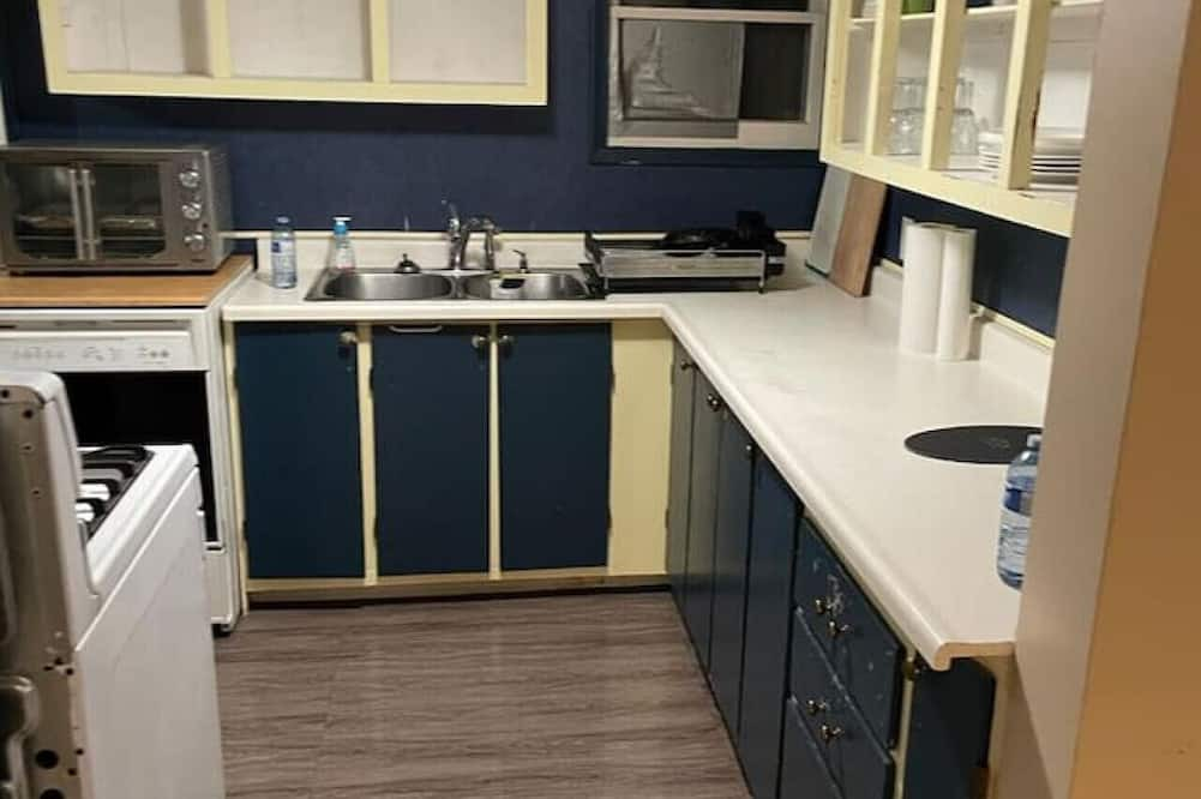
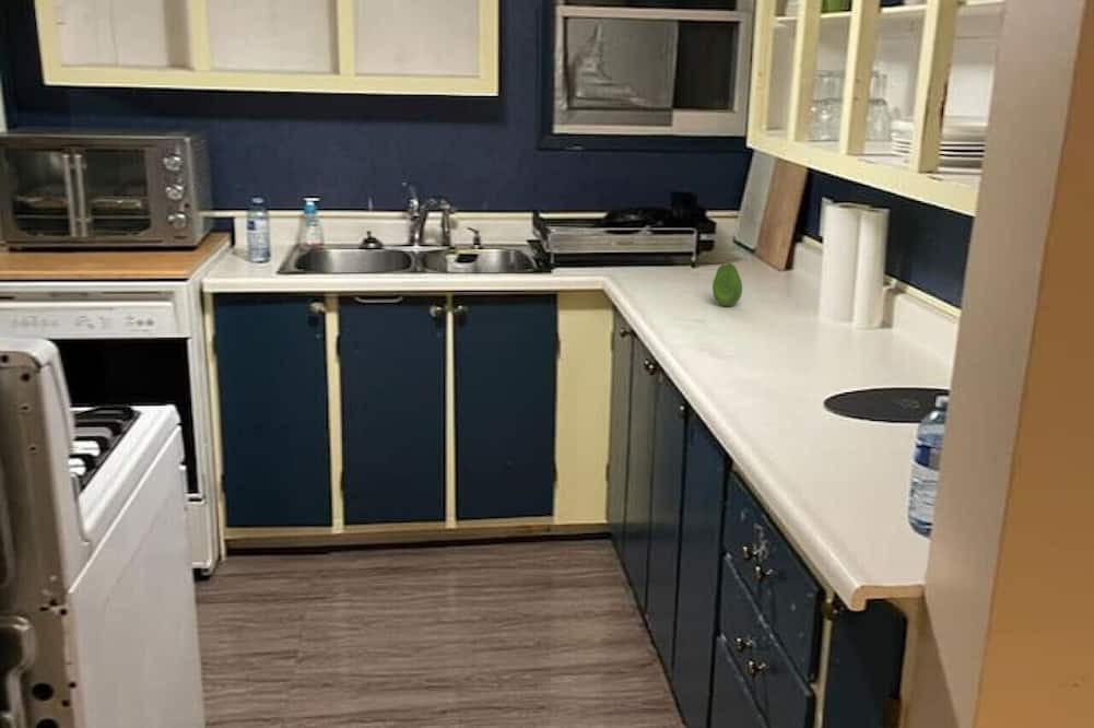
+ fruit [711,261,743,307]
